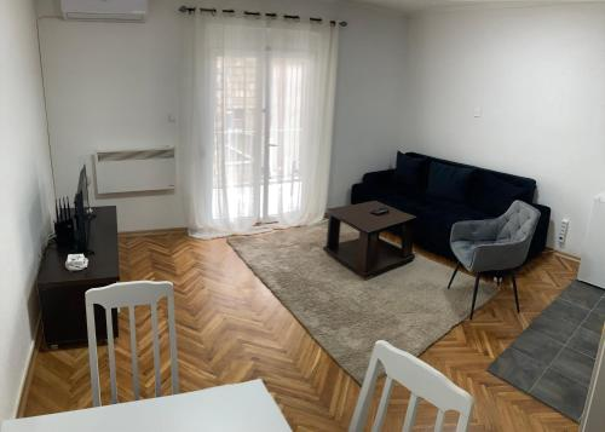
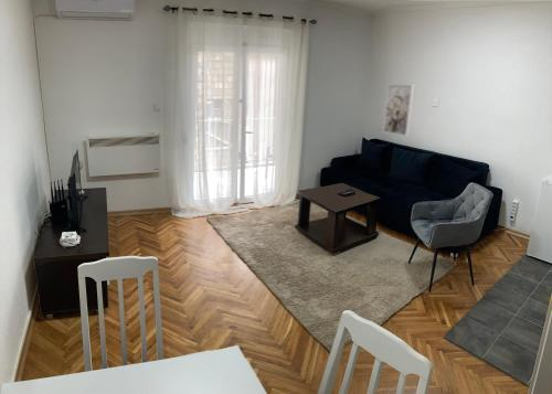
+ wall art [382,83,415,137]
